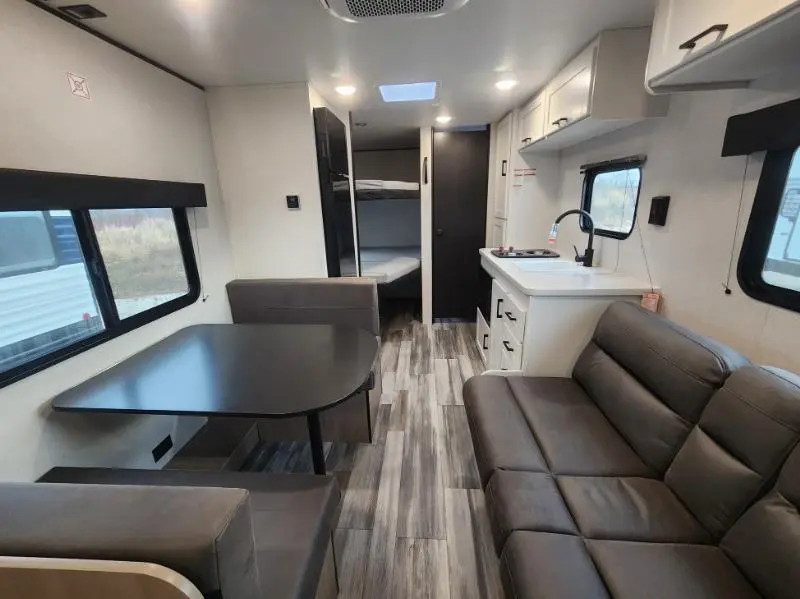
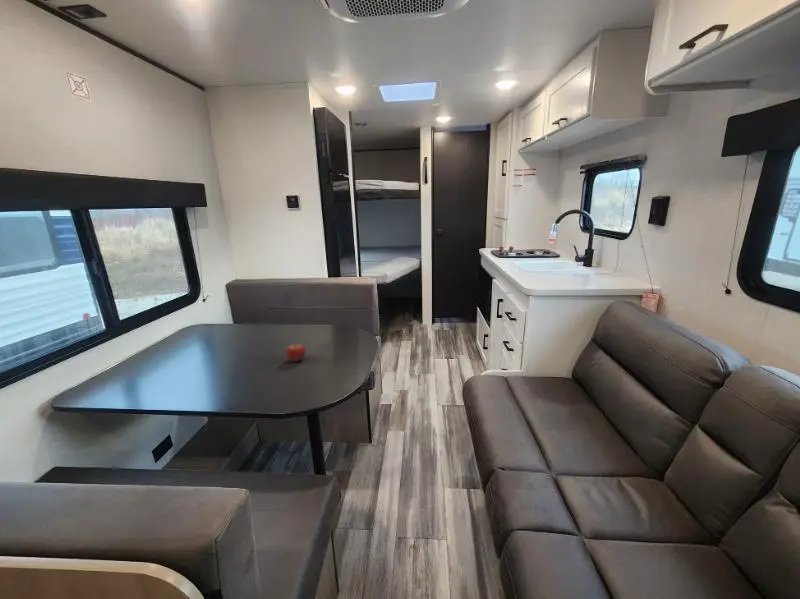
+ fruit [285,342,306,363]
